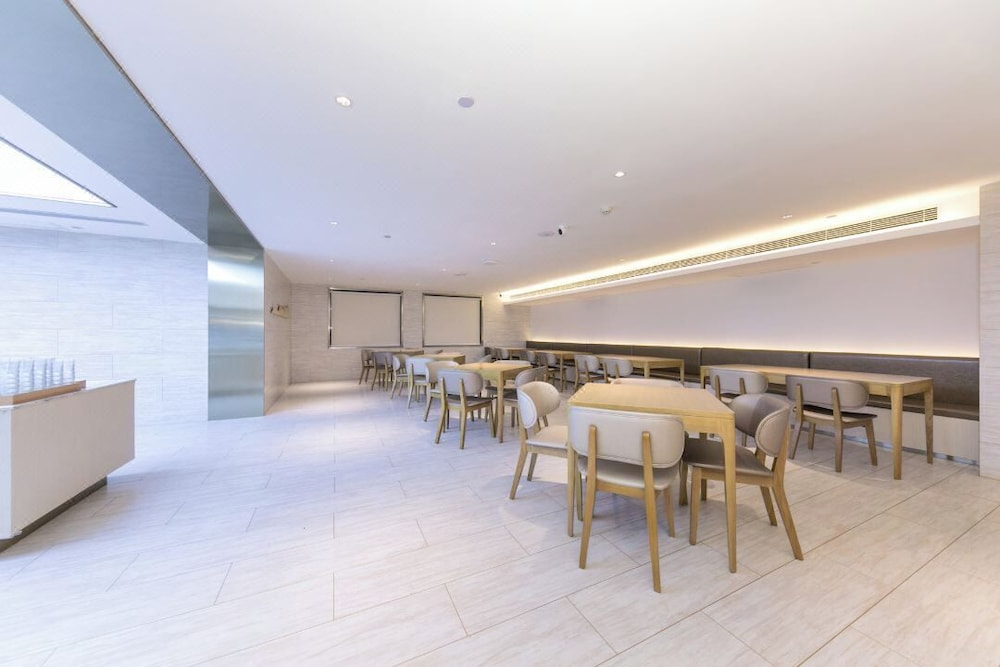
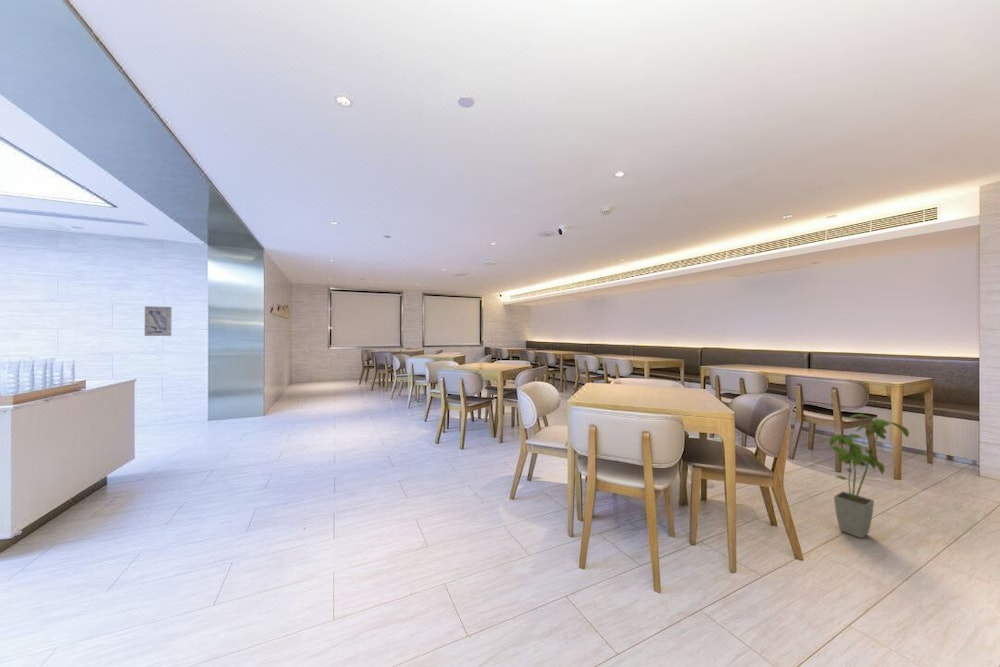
+ house plant [828,413,910,539]
+ wall art [144,305,173,337]
